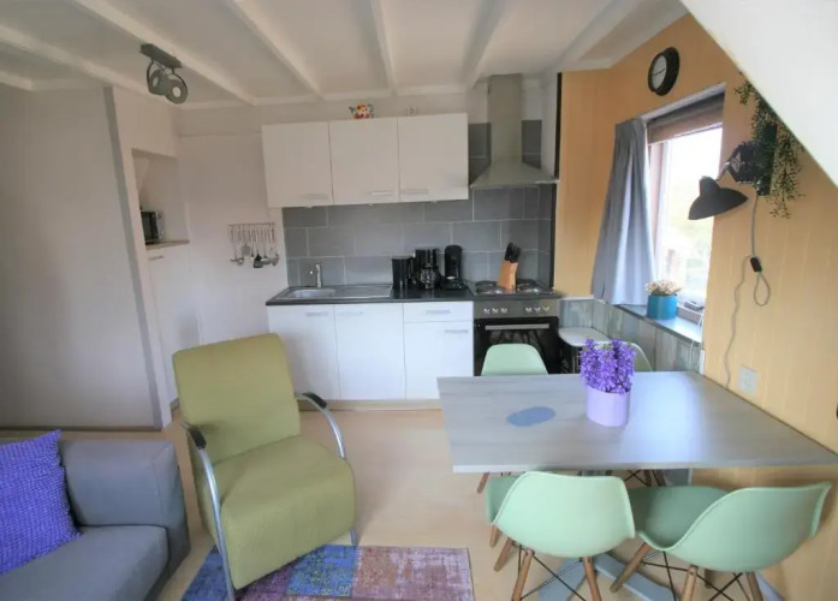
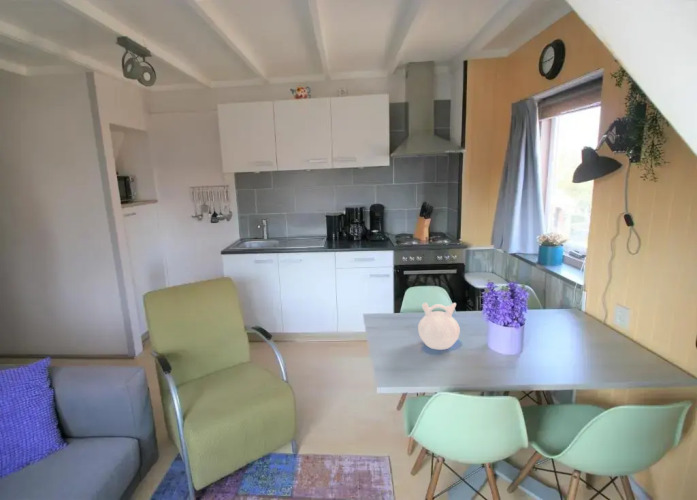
+ teapot [417,302,461,351]
